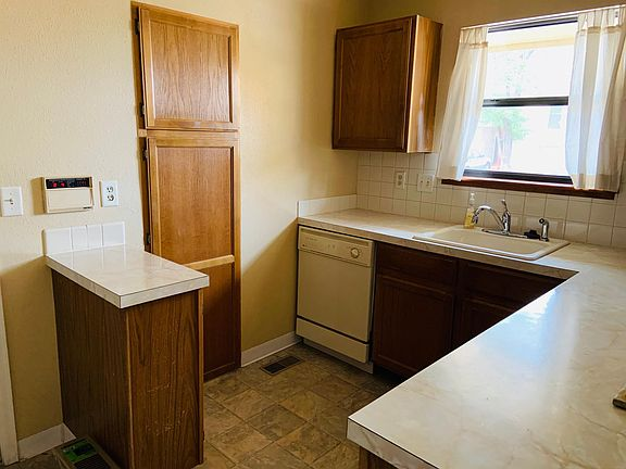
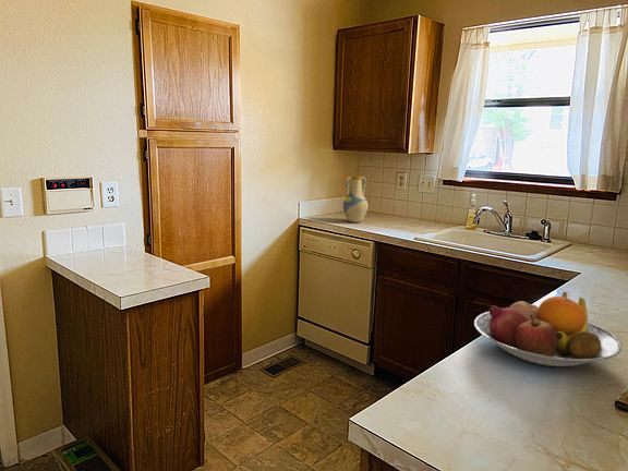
+ vase [342,174,369,224]
+ fruit bowl [473,291,623,367]
